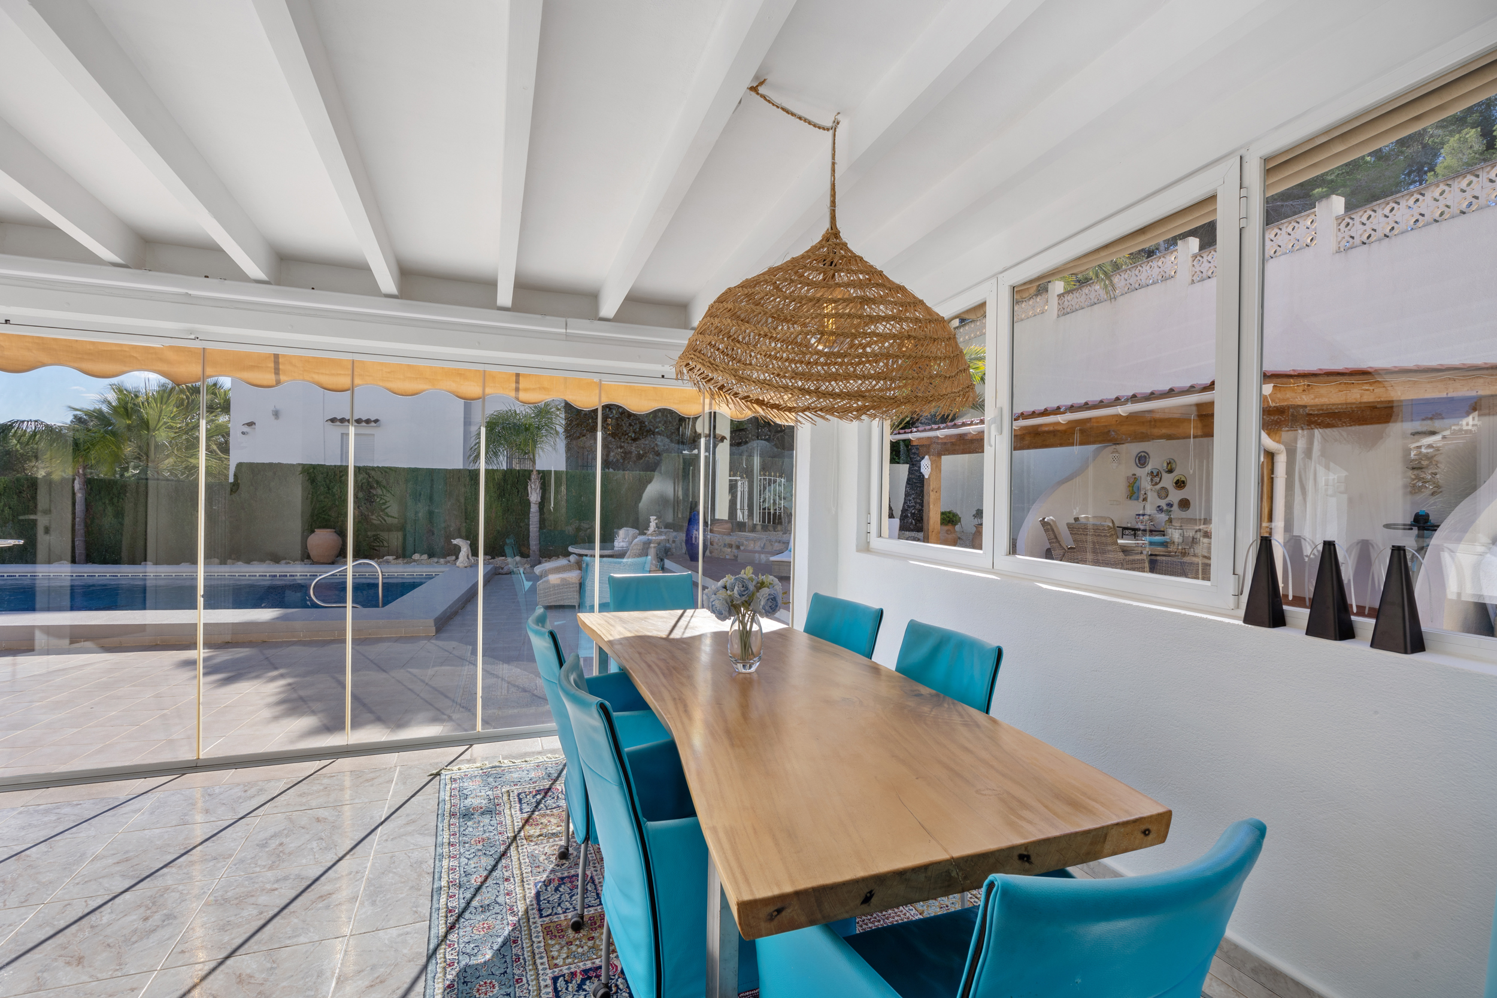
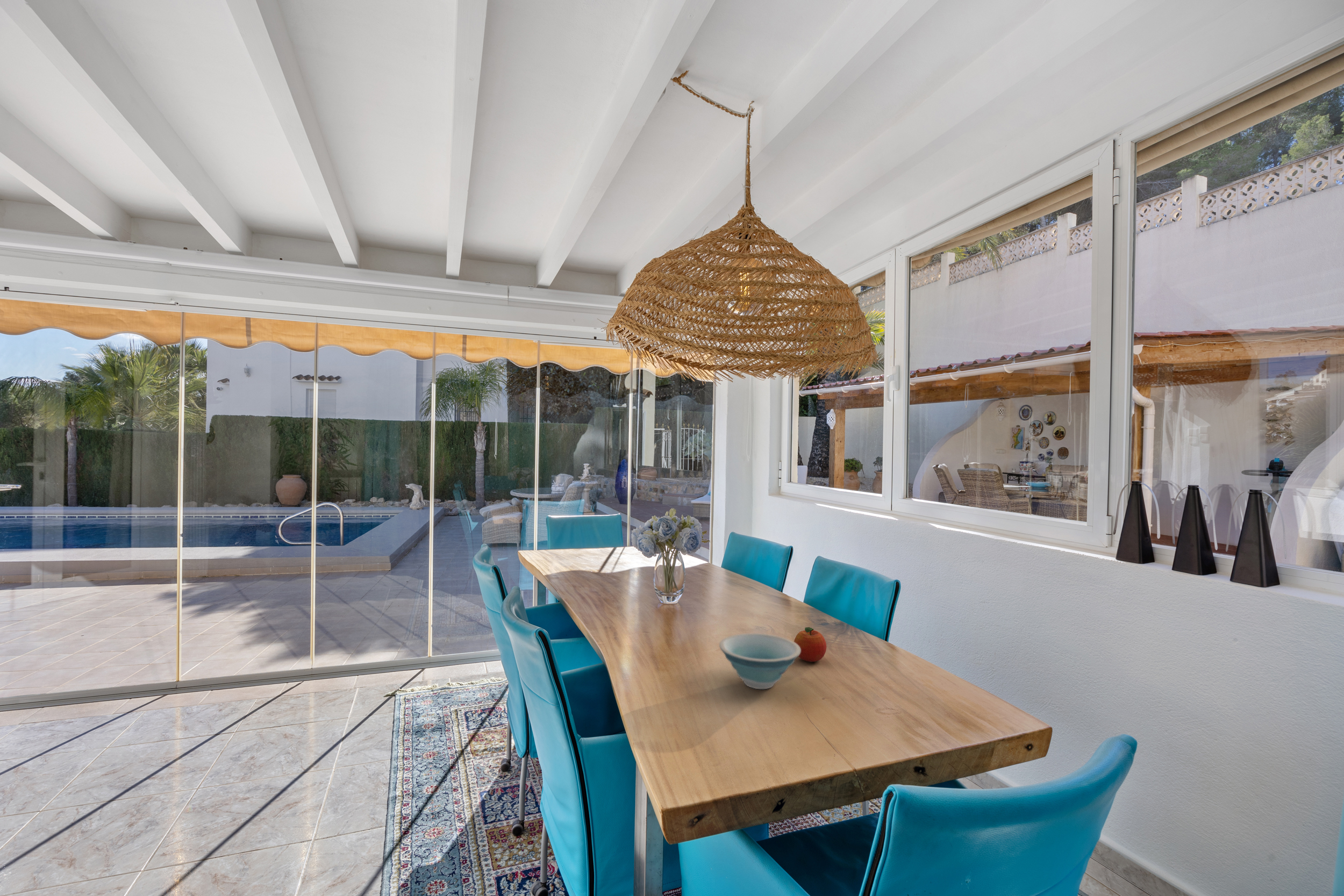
+ fruit [793,627,827,662]
+ bowl [719,633,800,690]
